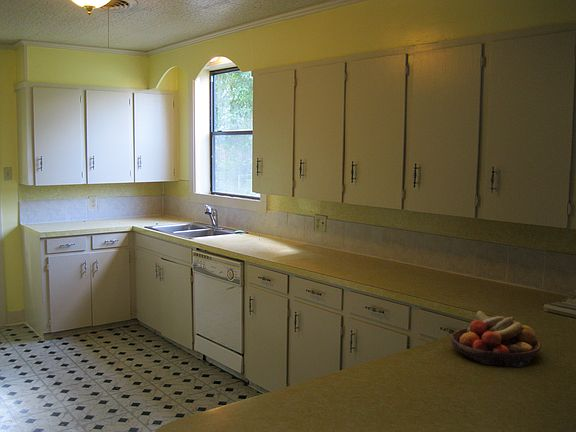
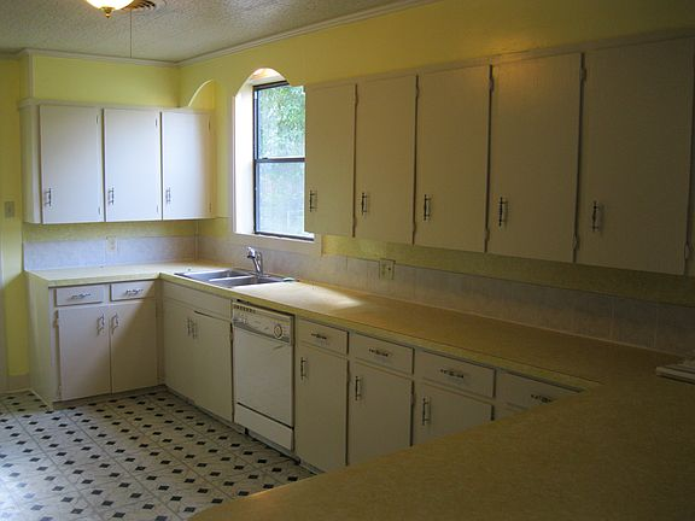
- fruit bowl [450,310,542,368]
